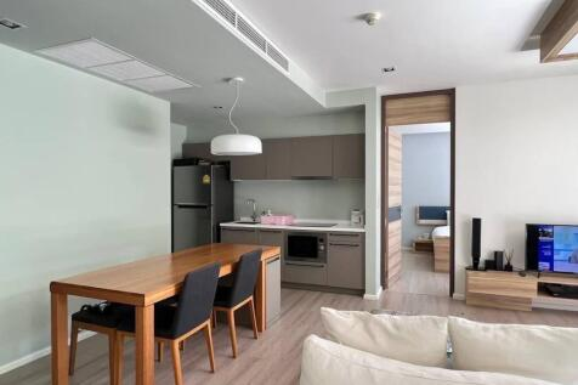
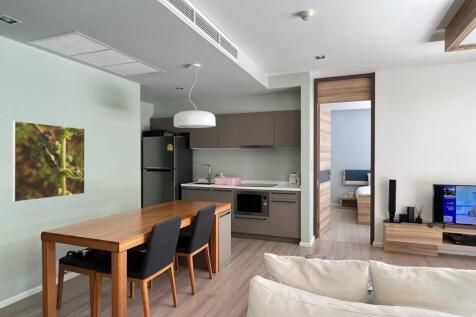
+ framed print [11,120,86,203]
